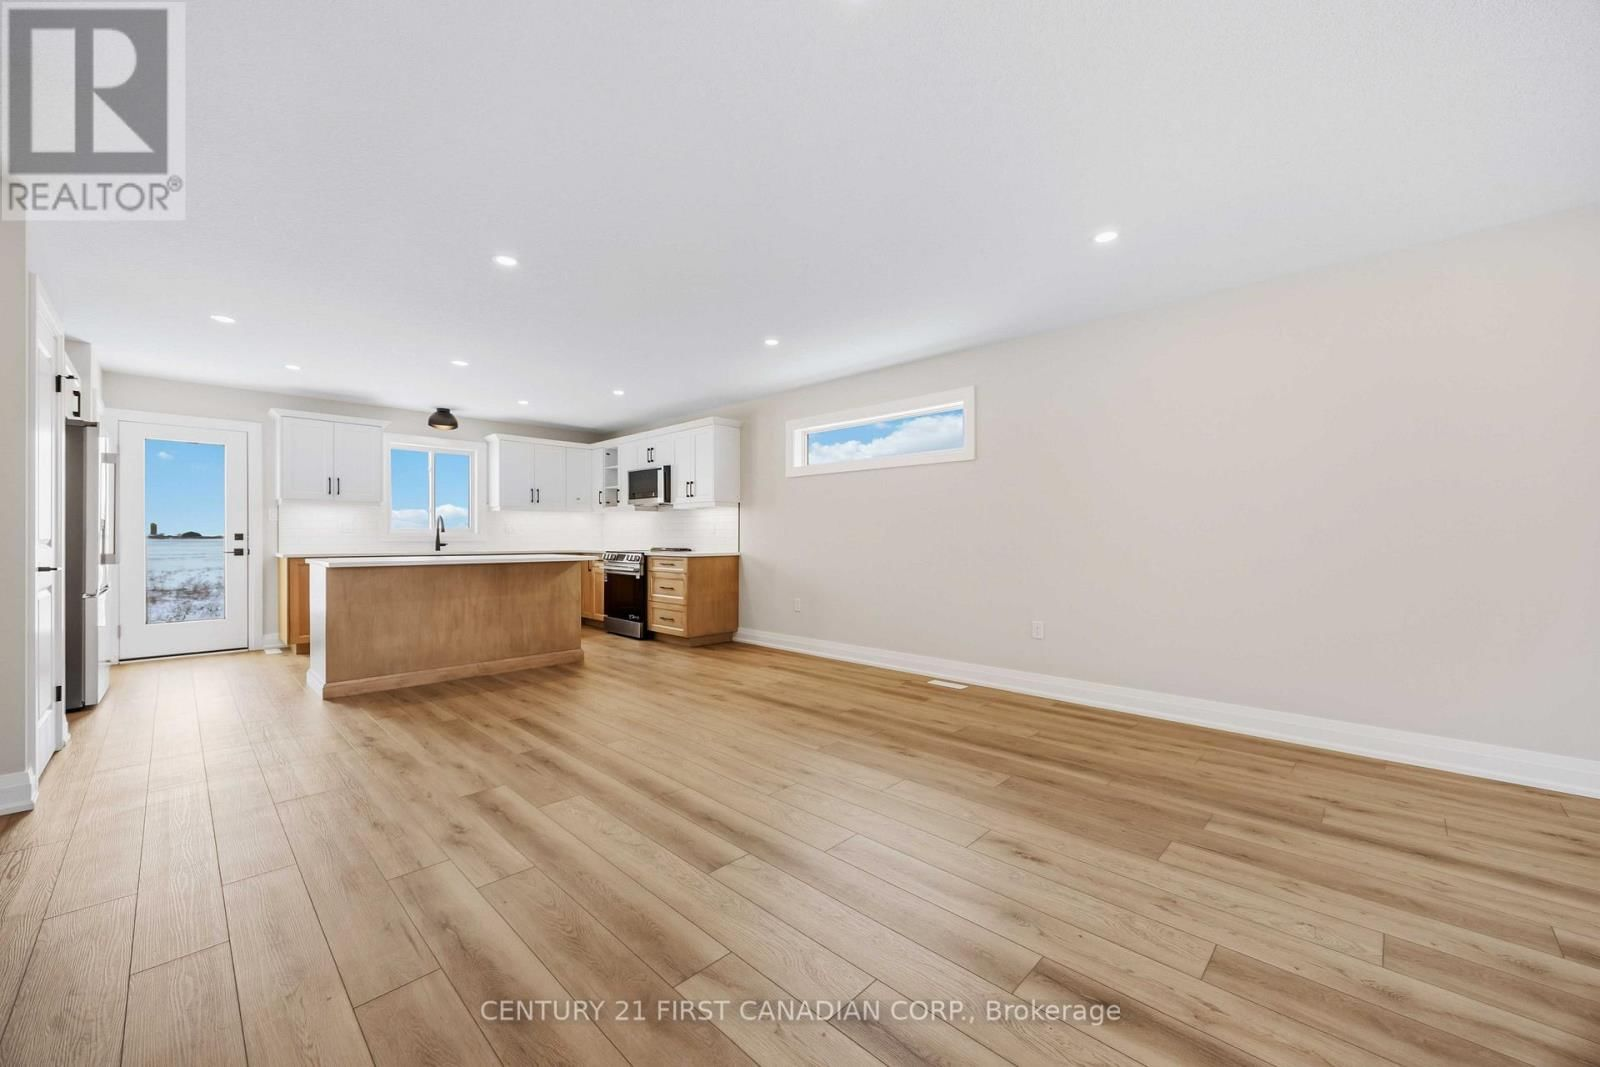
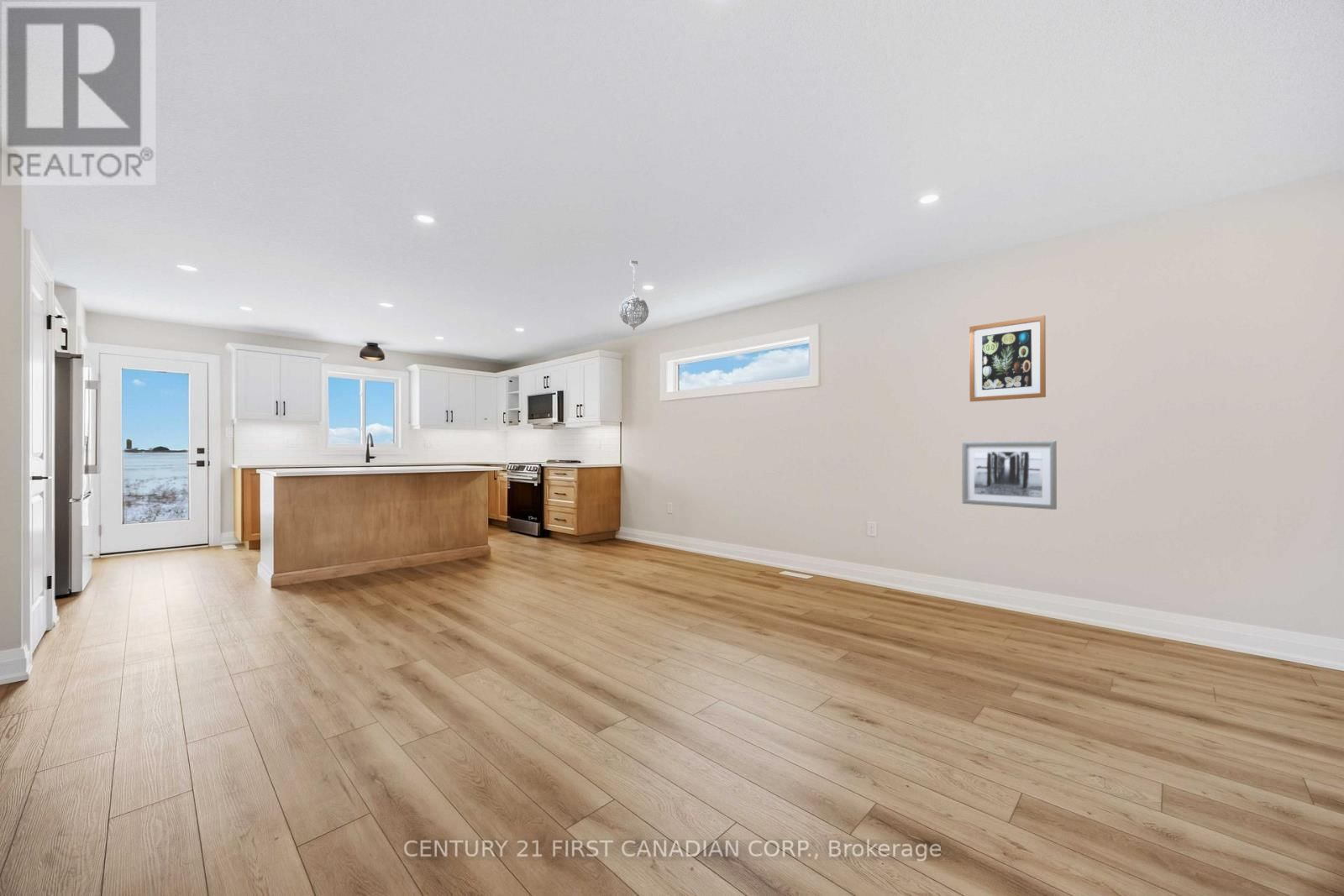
+ wall art [969,315,1047,402]
+ wall art [961,440,1058,511]
+ pendant light [618,260,649,331]
